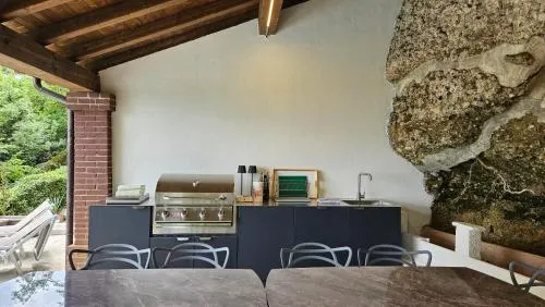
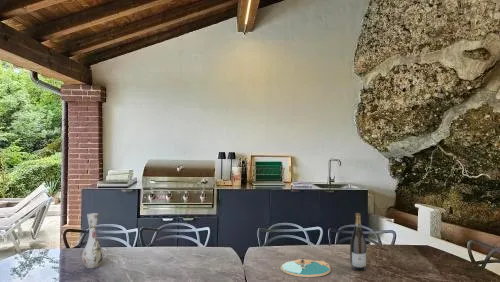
+ vase [81,212,104,269]
+ plate [279,257,332,278]
+ wine bottle [349,212,367,272]
